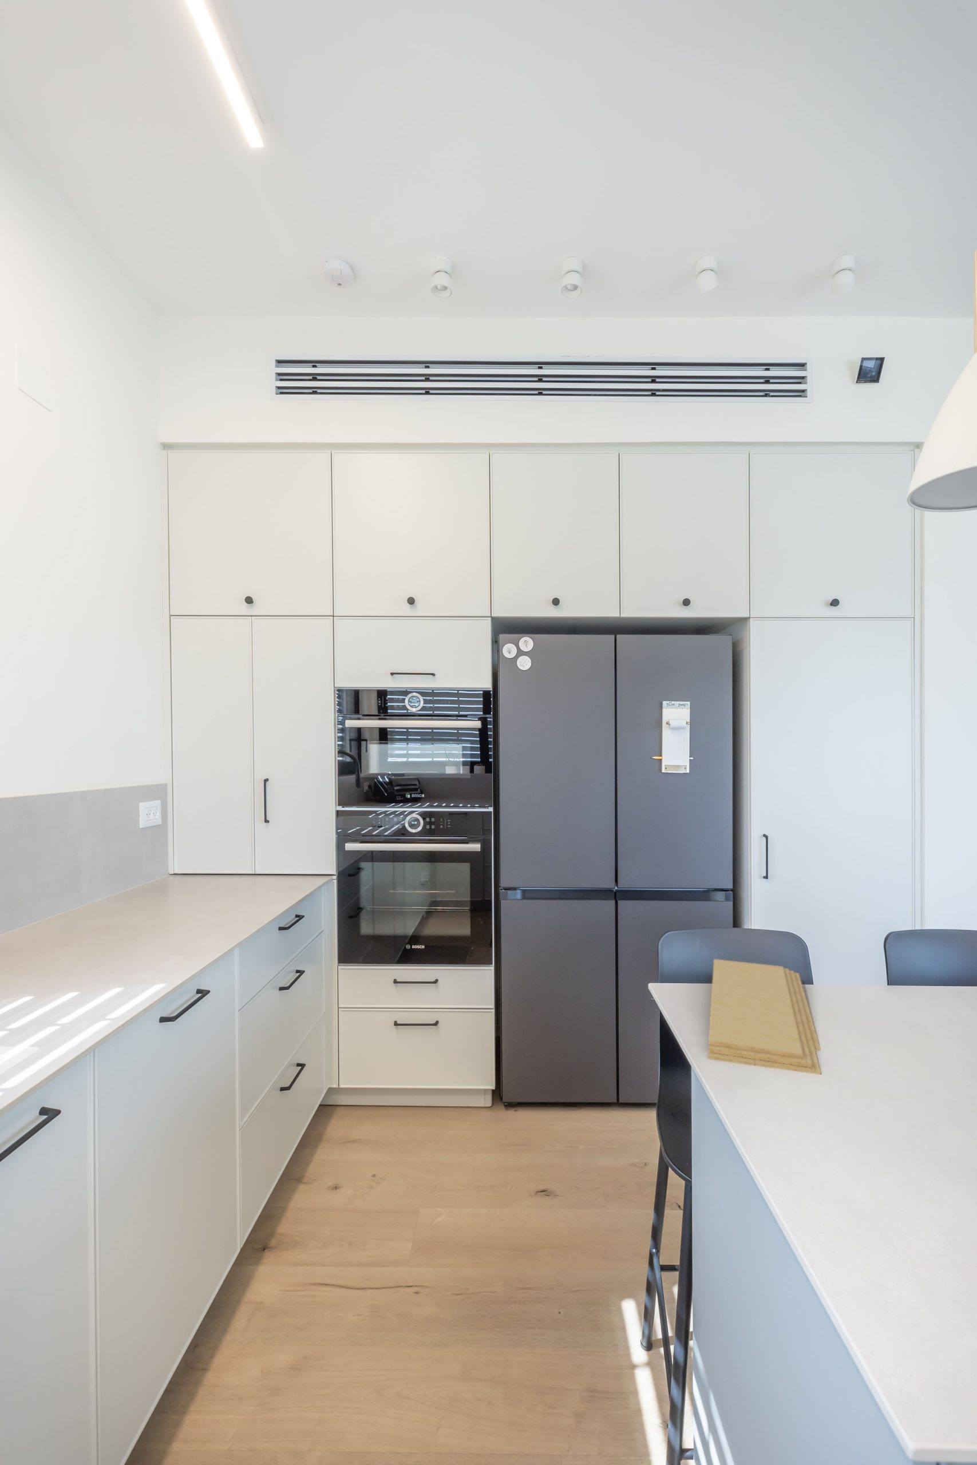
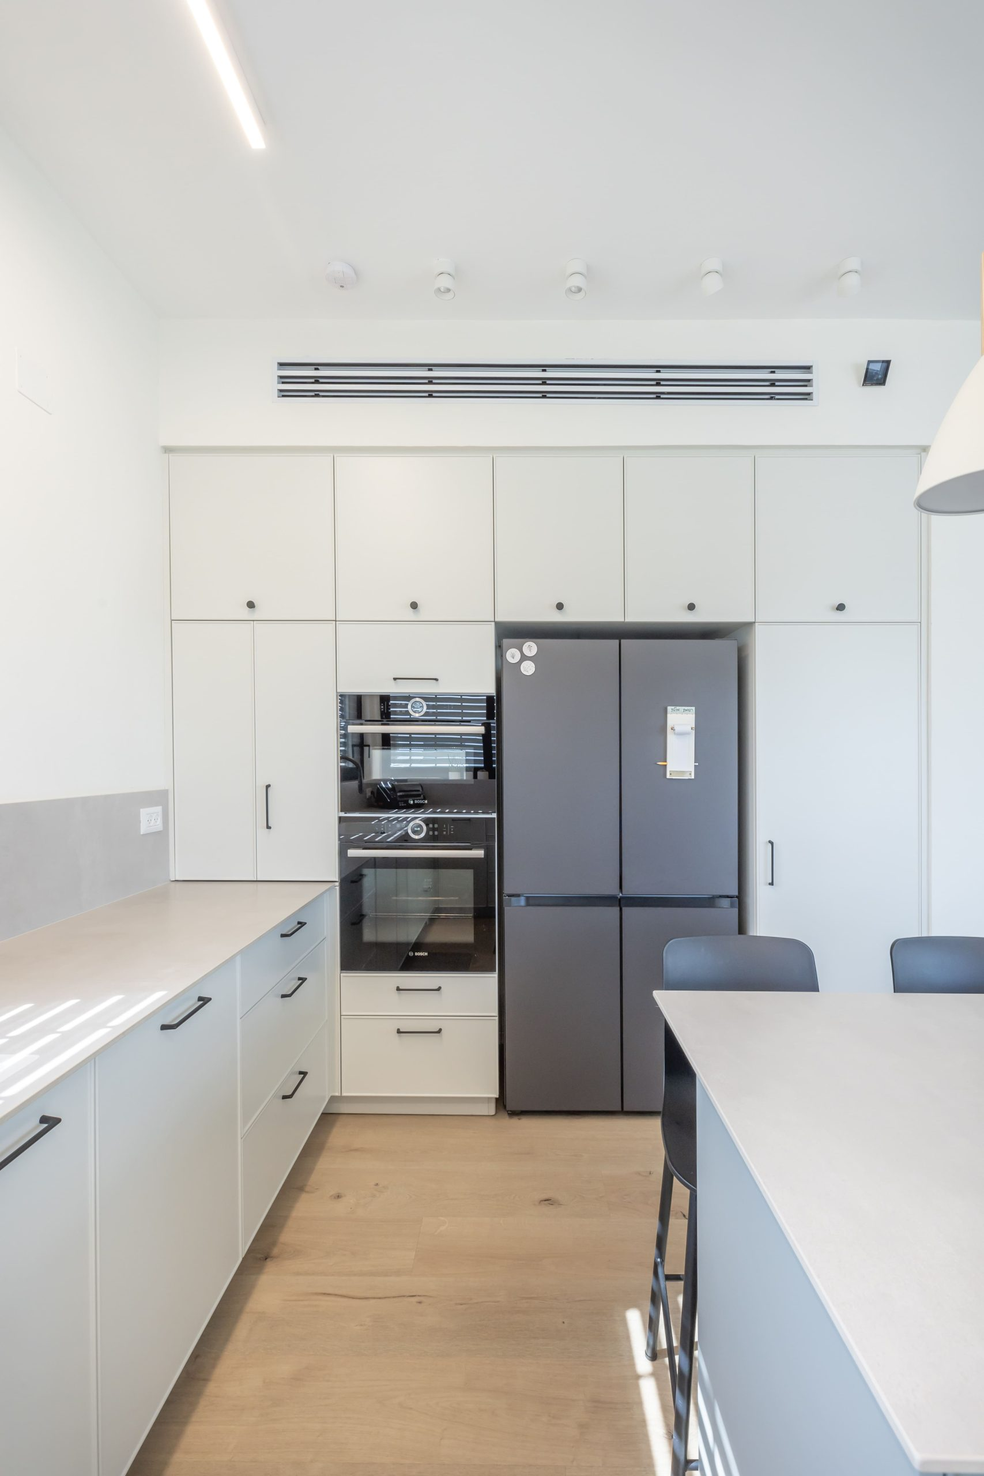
- cutting board [708,958,821,1075]
